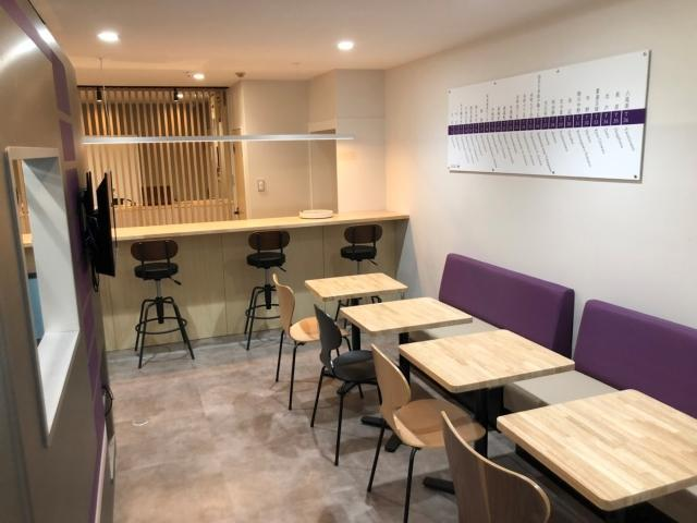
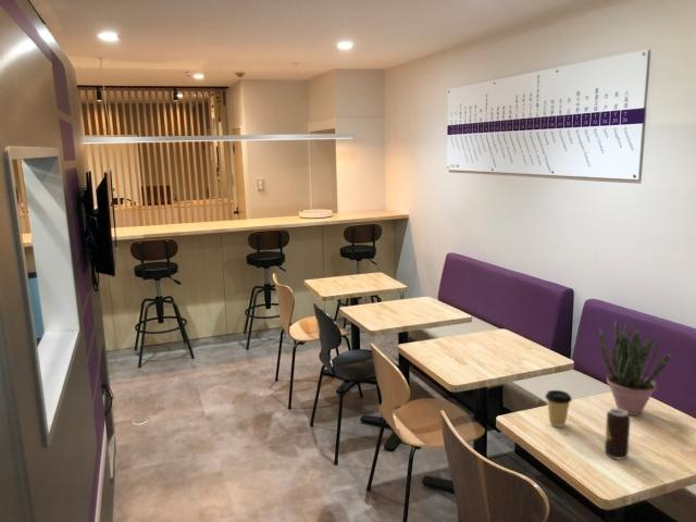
+ beverage can [604,408,632,460]
+ coffee cup [544,389,573,428]
+ potted plant [598,321,672,417]
